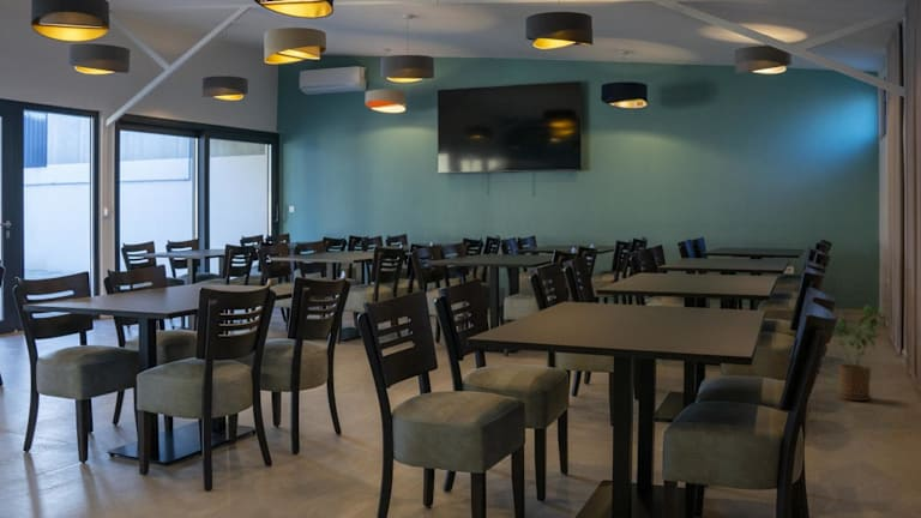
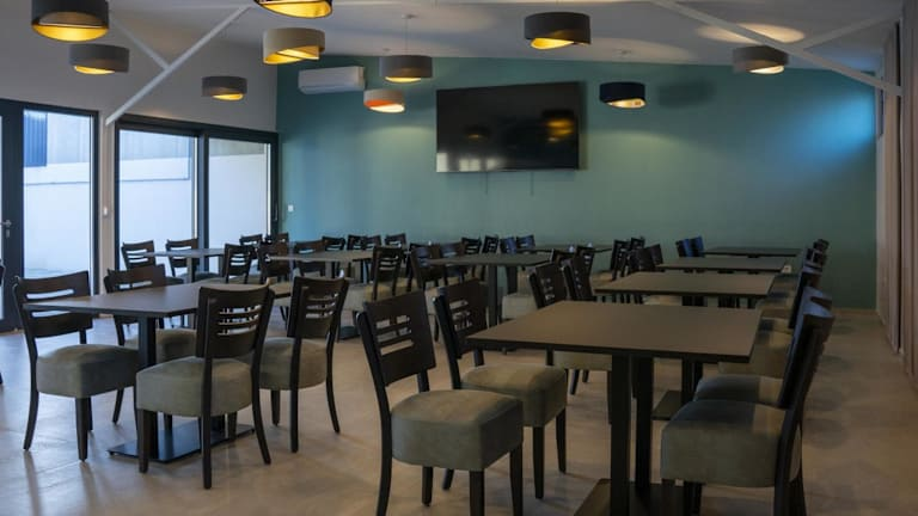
- house plant [833,303,887,402]
